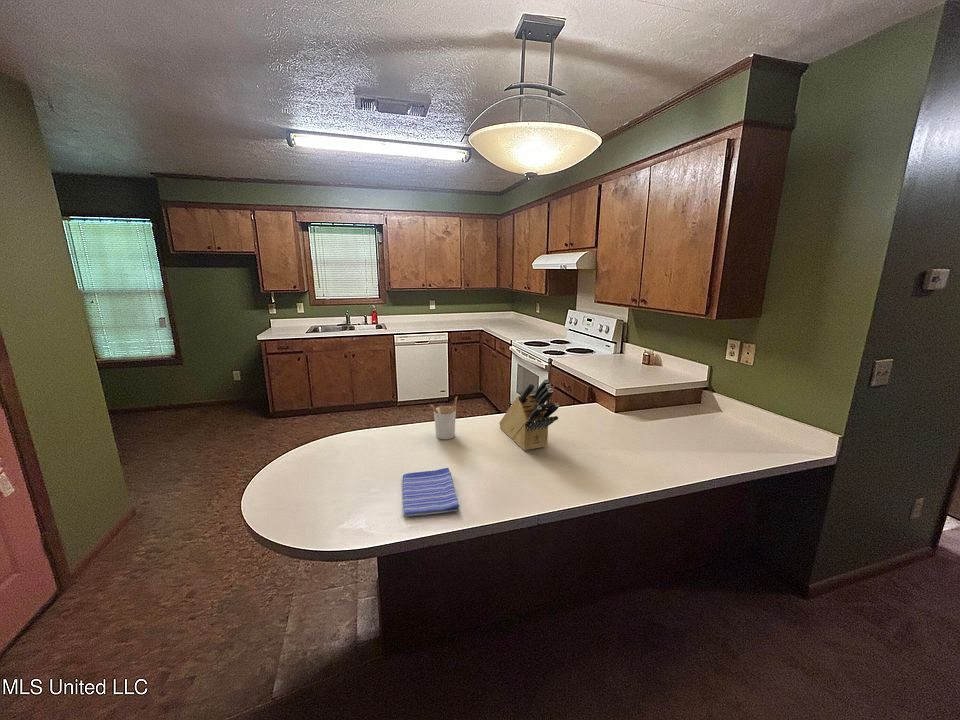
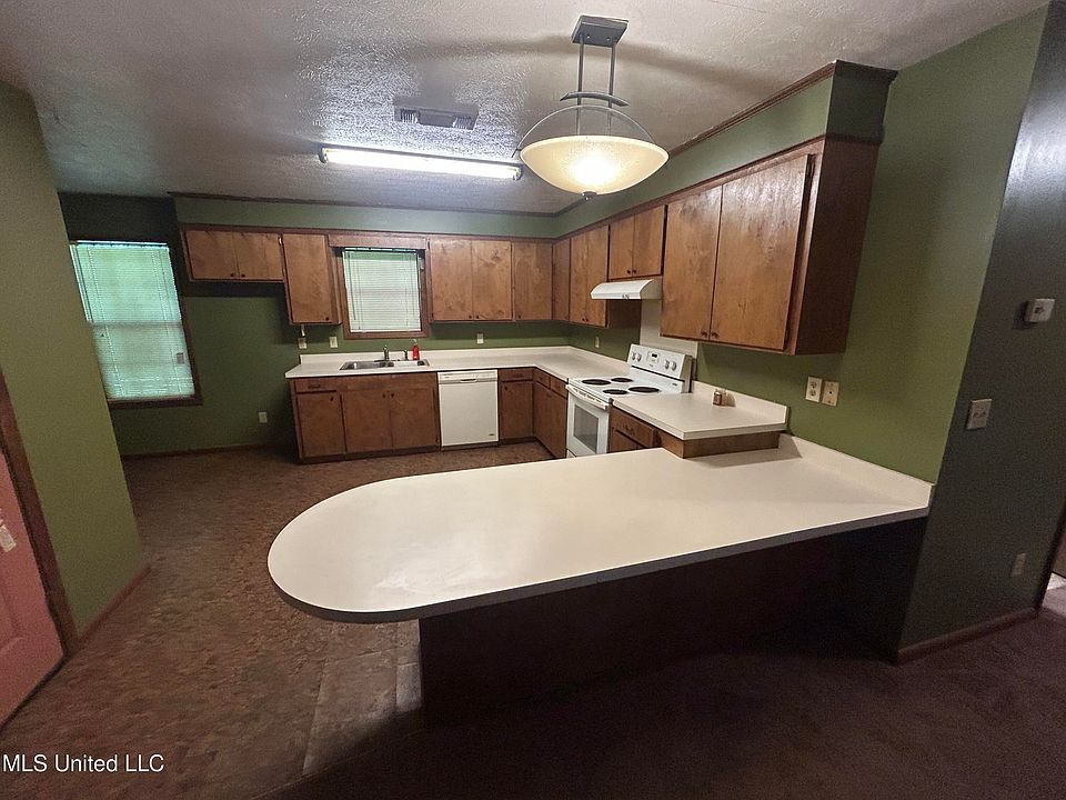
- utensil holder [429,396,458,440]
- dish towel [402,467,460,517]
- knife block [498,378,560,451]
